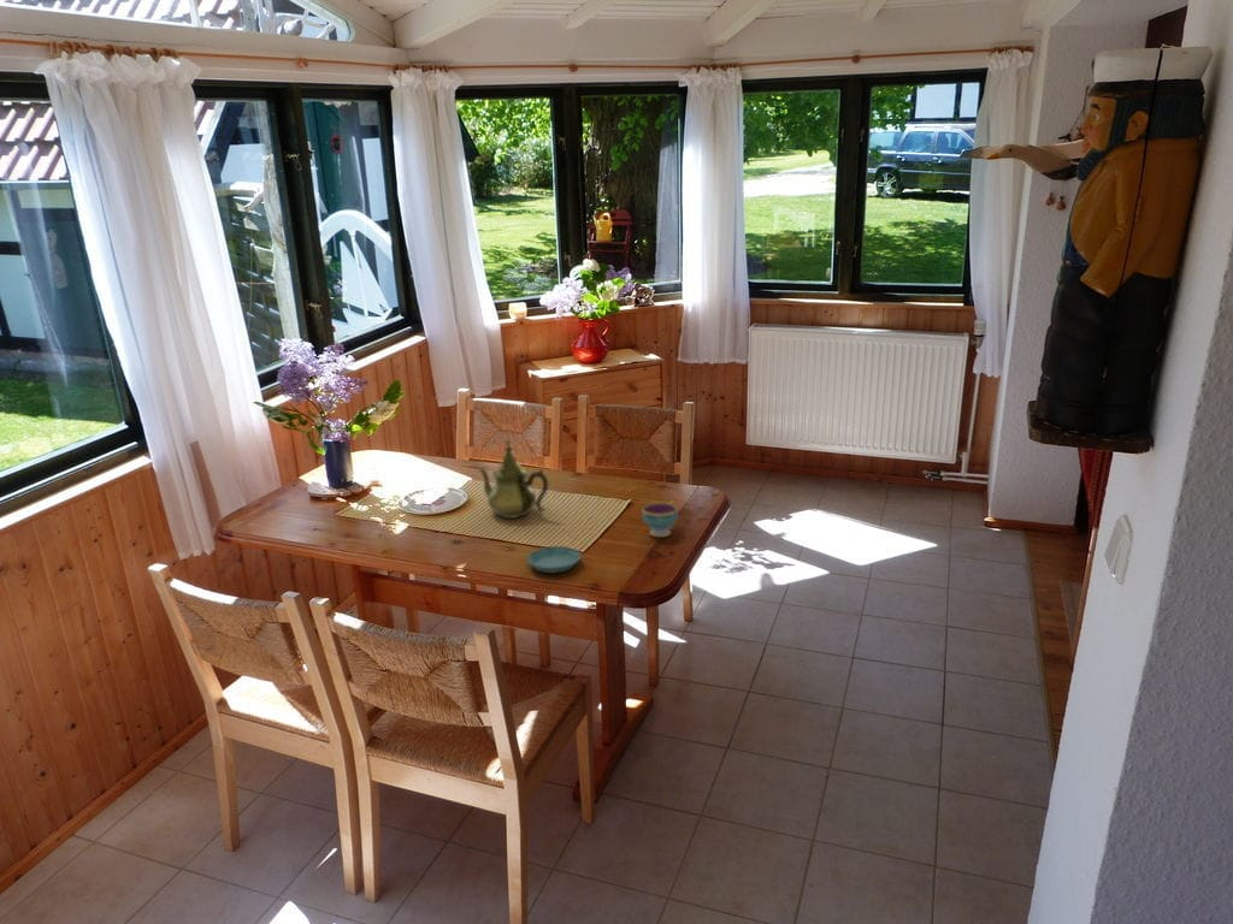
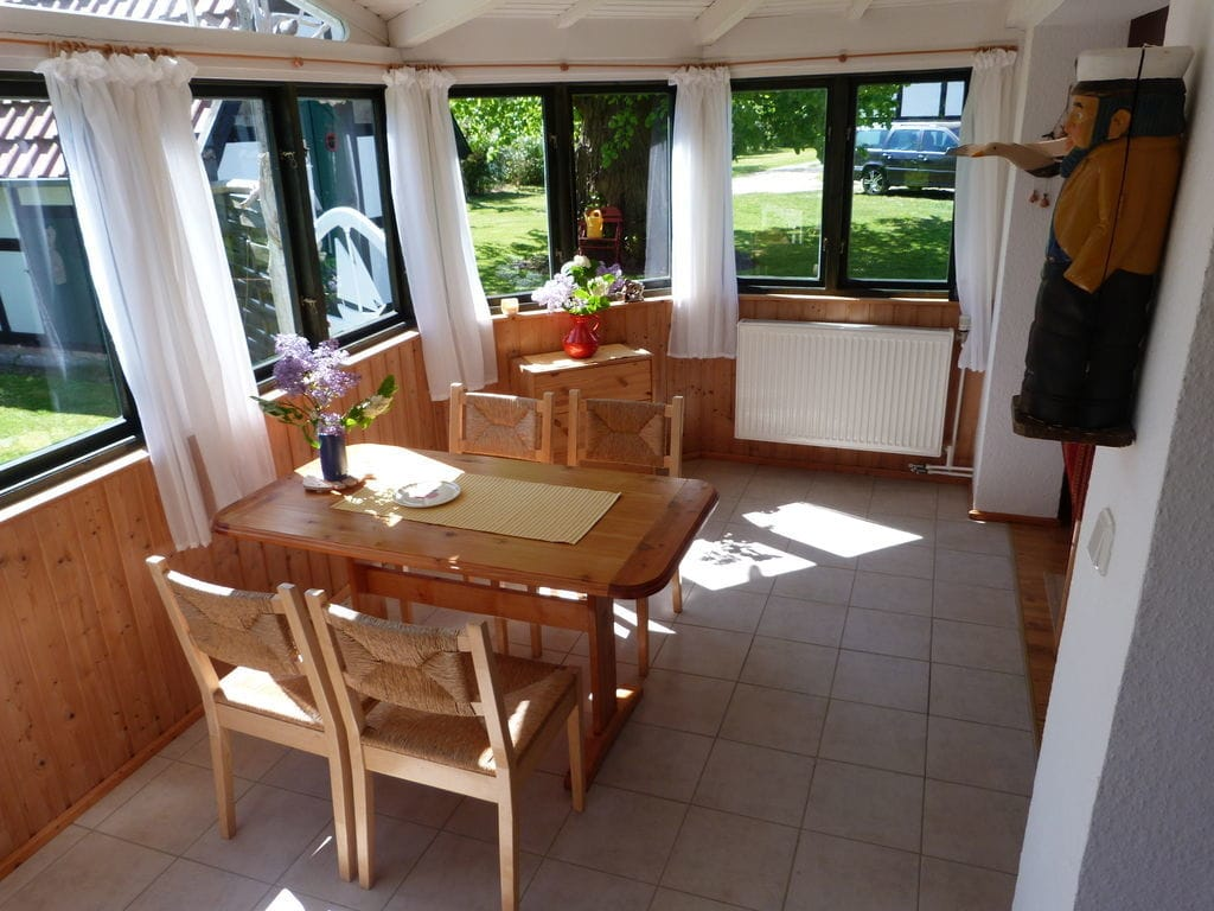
- saucer [526,545,582,574]
- teapot [477,438,549,520]
- teacup [641,499,679,538]
